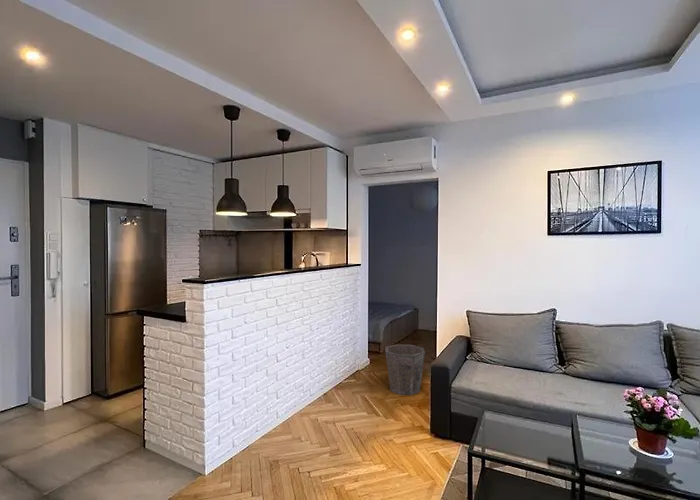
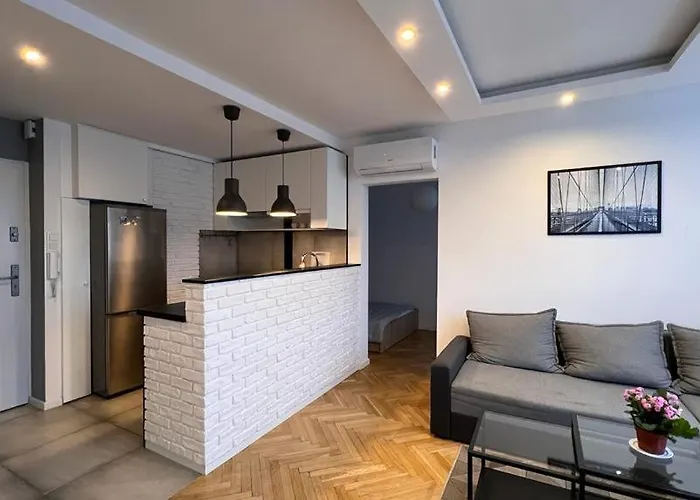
- waste bin [384,343,426,396]
